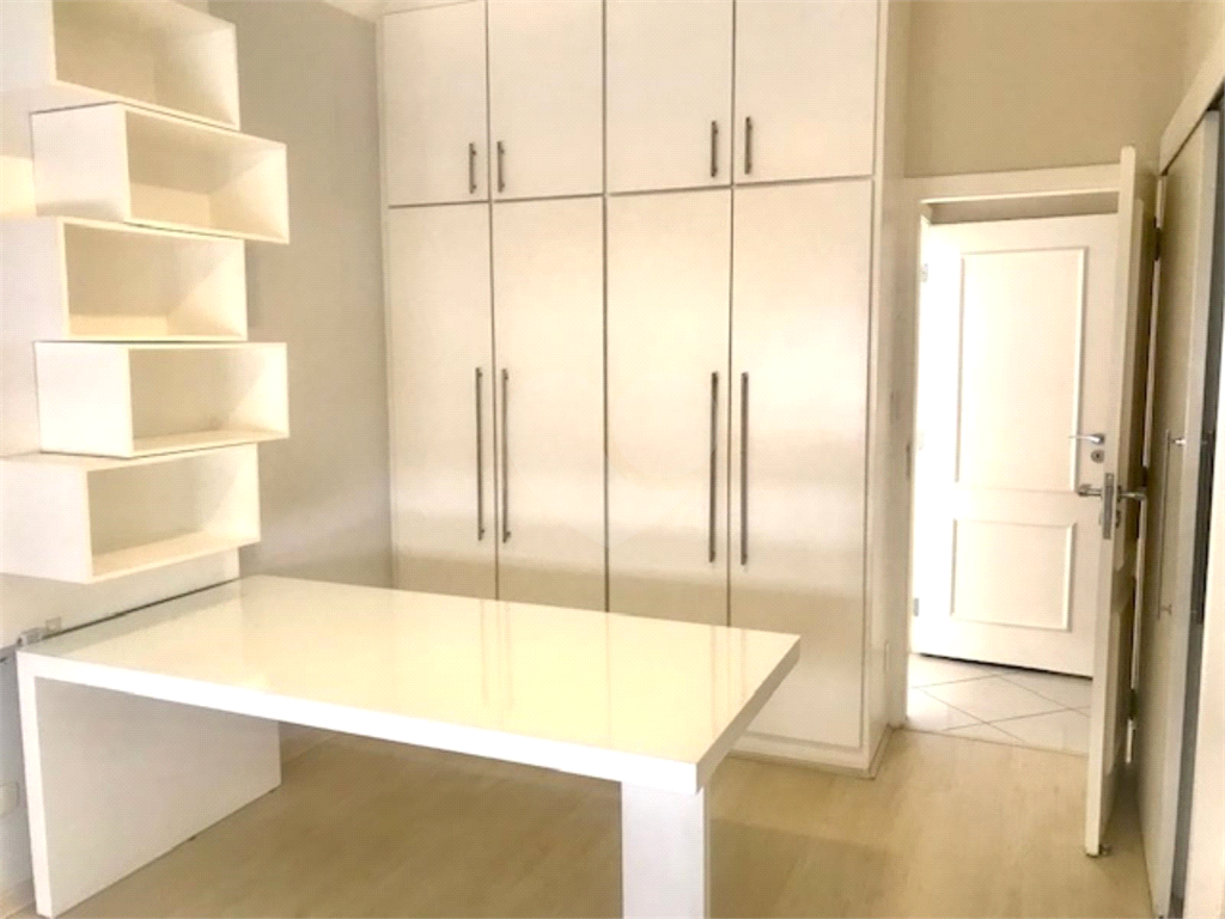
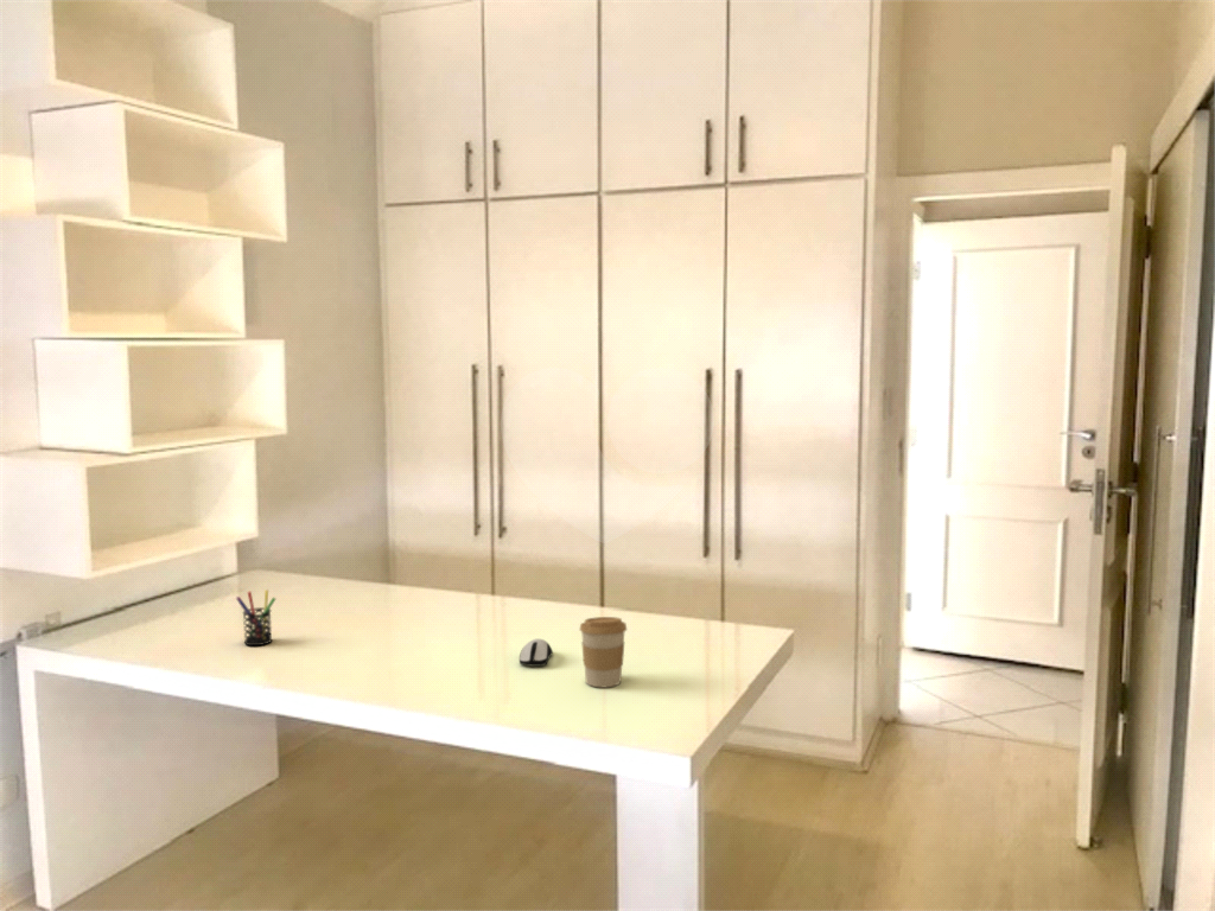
+ pen holder [235,588,276,646]
+ computer mouse [519,638,554,668]
+ coffee cup [578,616,628,688]
